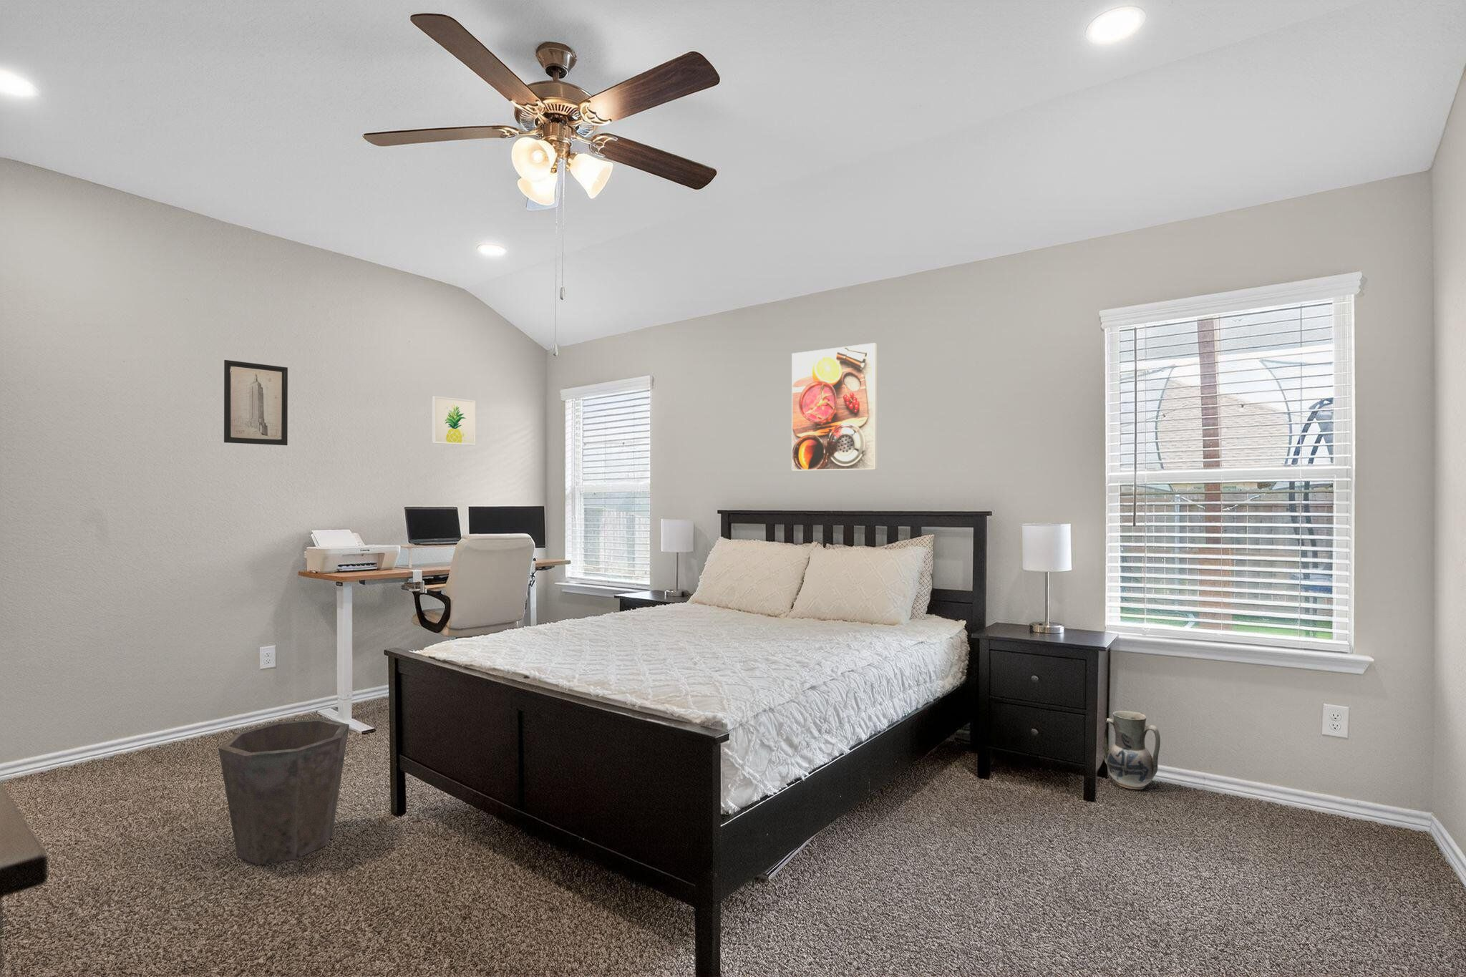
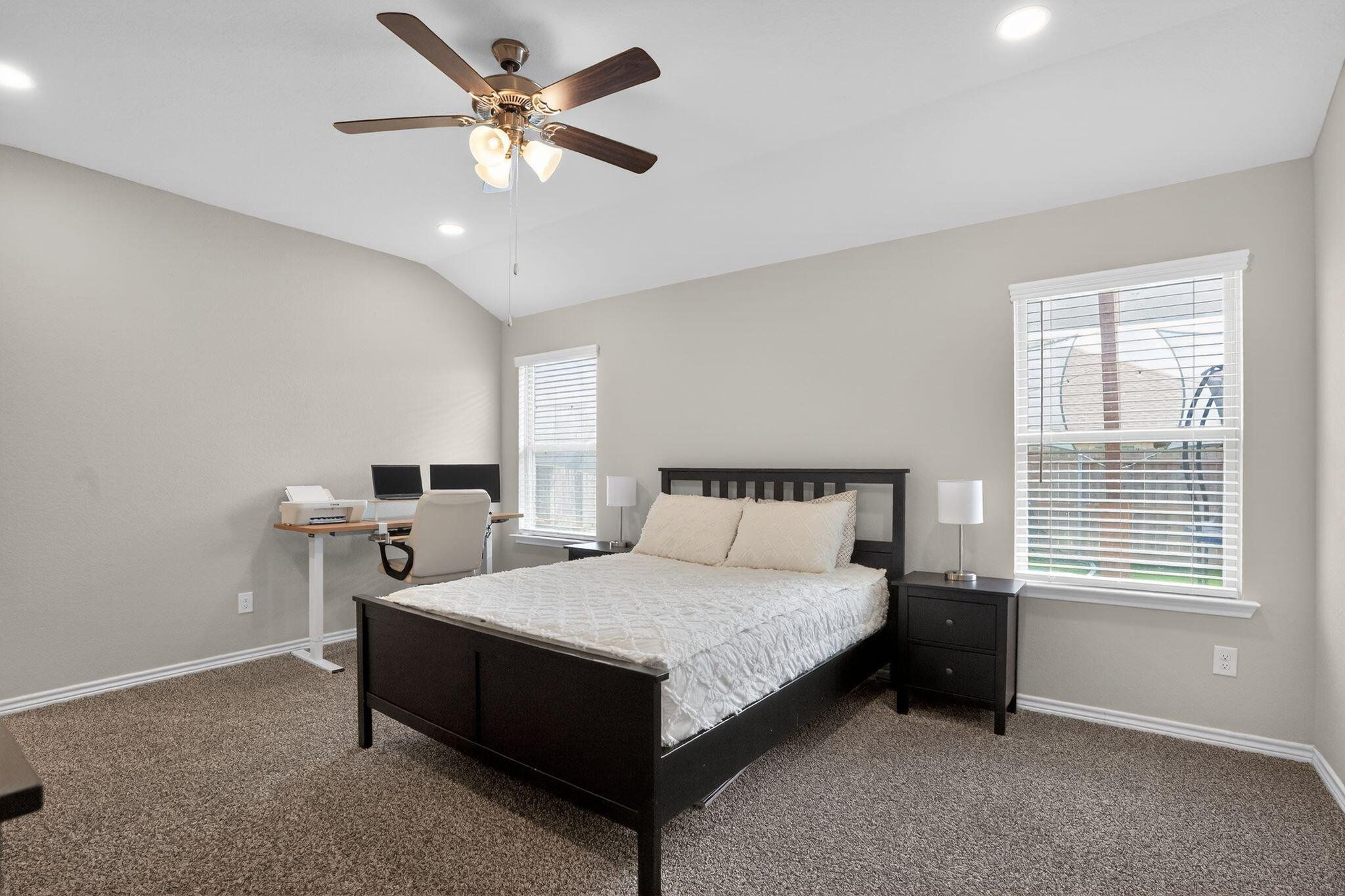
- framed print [791,342,879,472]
- ceramic jug [1102,710,1161,791]
- wall art [432,395,476,446]
- waste bin [218,717,350,865]
- wall art [223,360,289,446]
